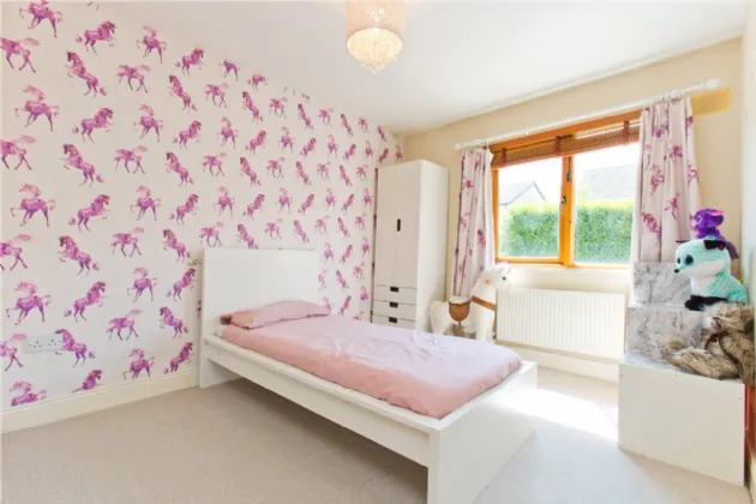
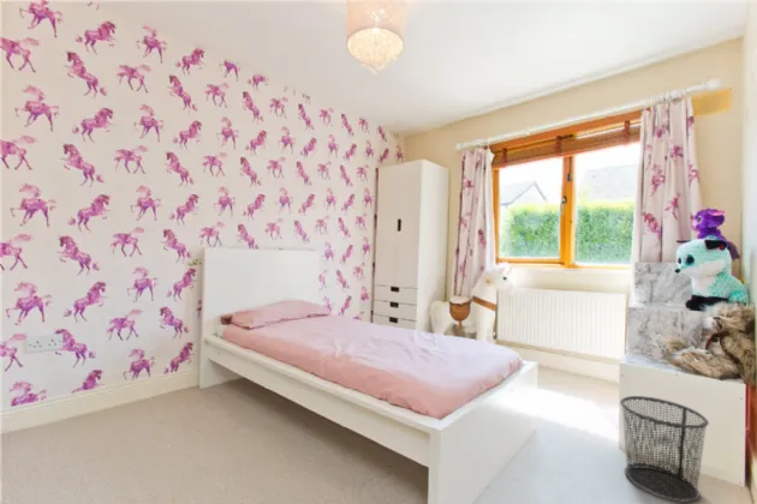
+ waste bin [619,395,710,504]
